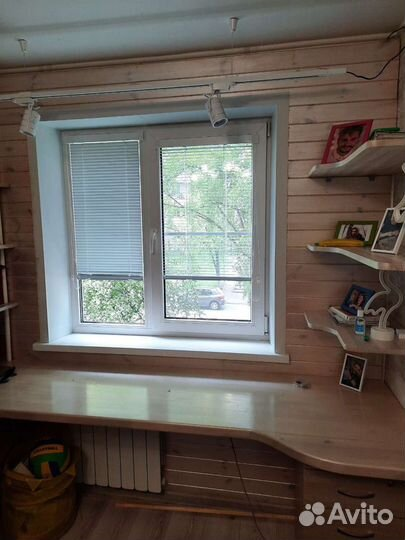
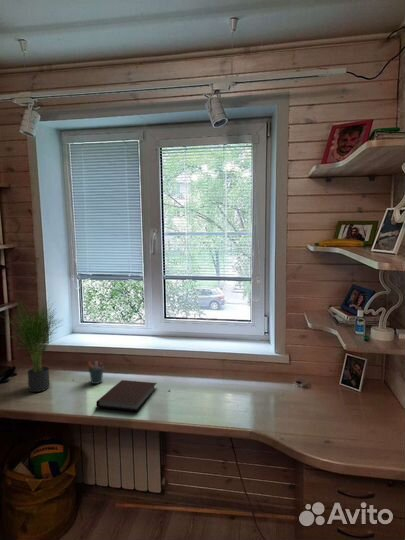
+ potted plant [0,295,65,393]
+ notebook [95,379,158,412]
+ pen holder [87,360,105,385]
